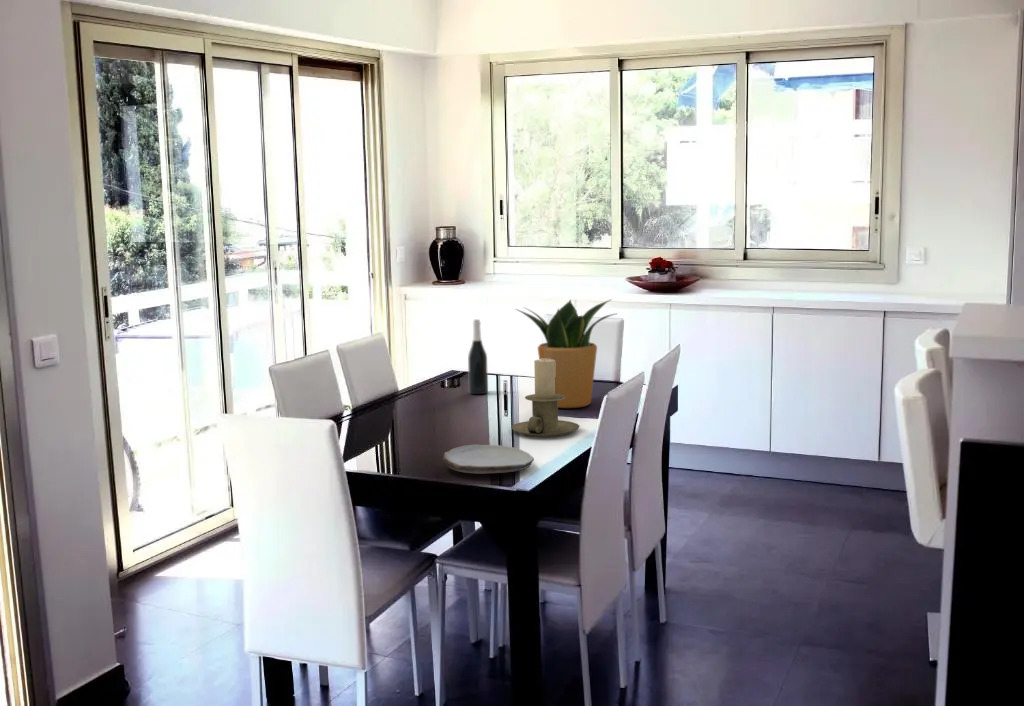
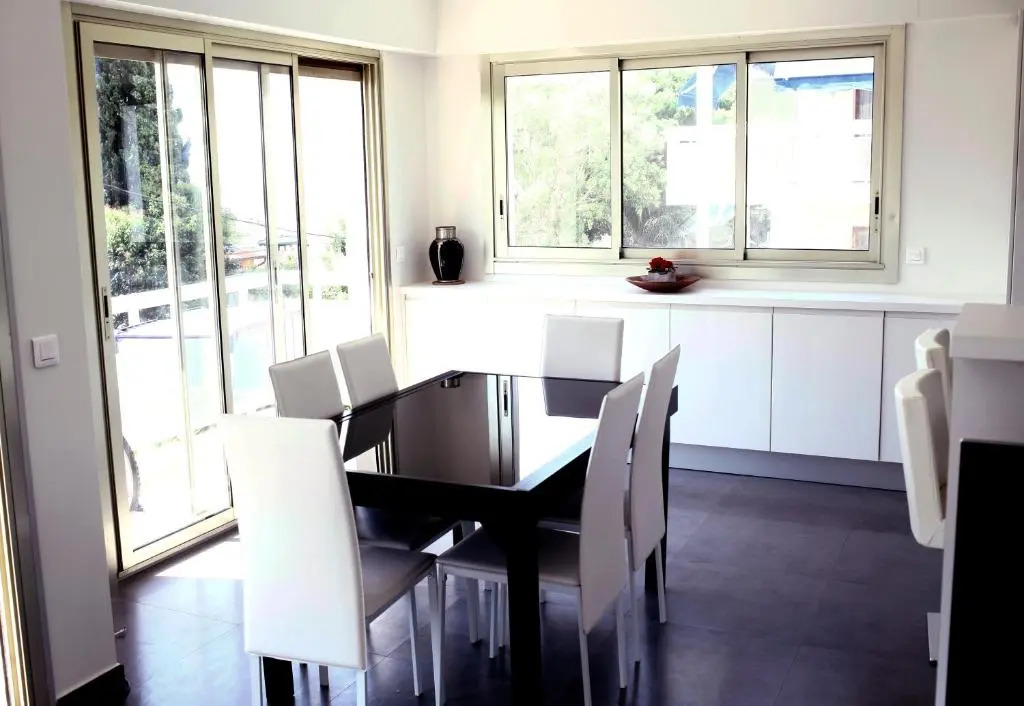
- candle holder [510,359,581,438]
- wine bottle [467,319,489,395]
- plate [442,444,535,474]
- potted plant [514,298,619,409]
